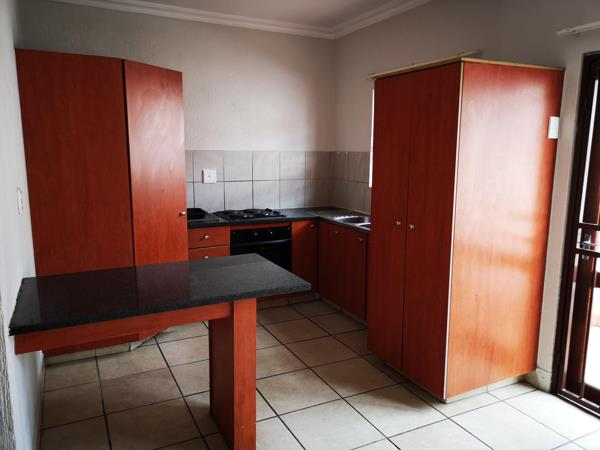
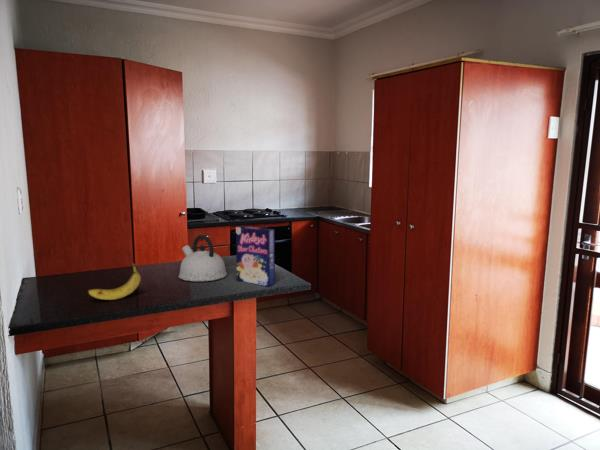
+ cereal box [235,225,276,287]
+ kettle [178,234,228,282]
+ fruit [87,262,142,301]
